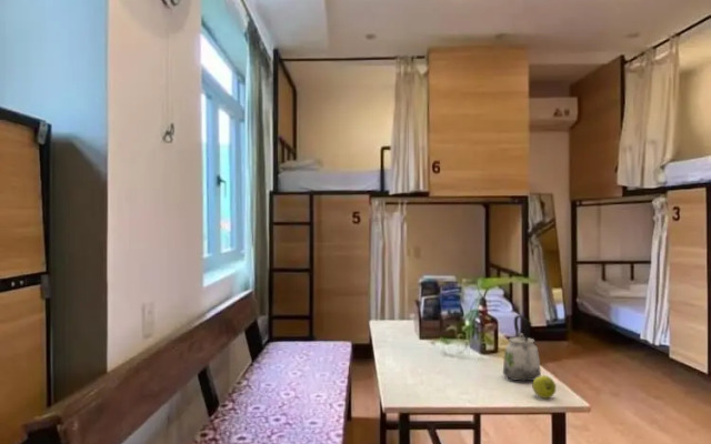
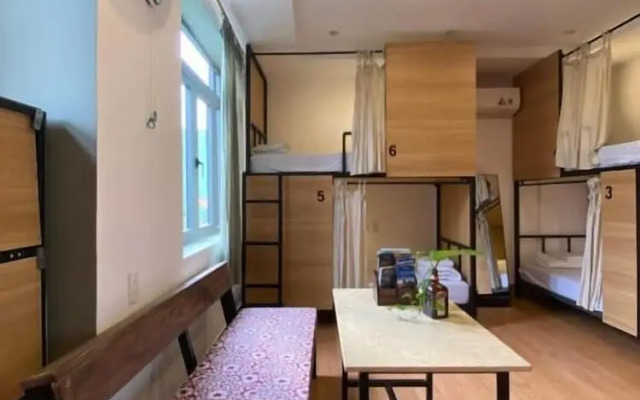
- apple [531,374,557,400]
- kettle [502,314,542,382]
